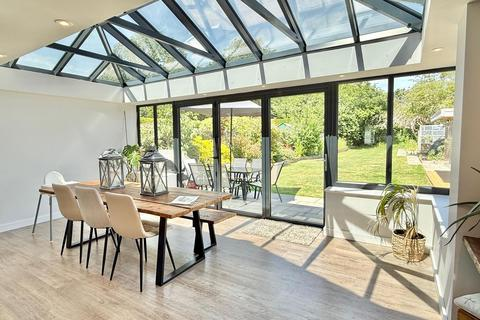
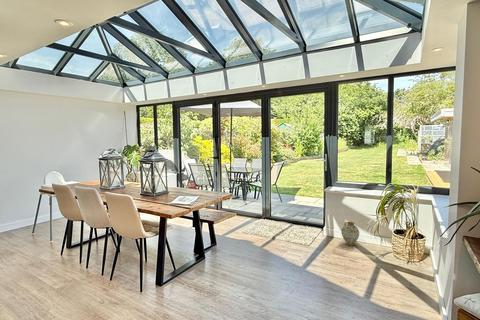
+ ceramic jug [341,221,360,247]
